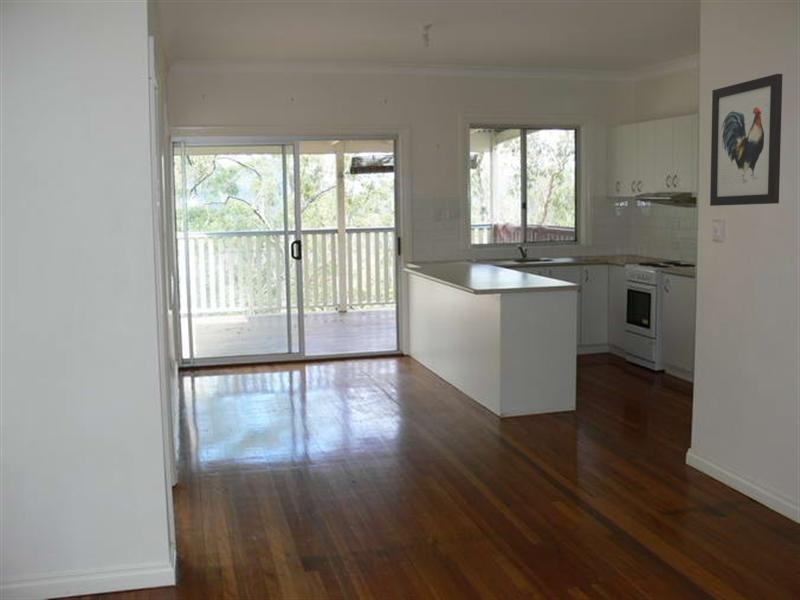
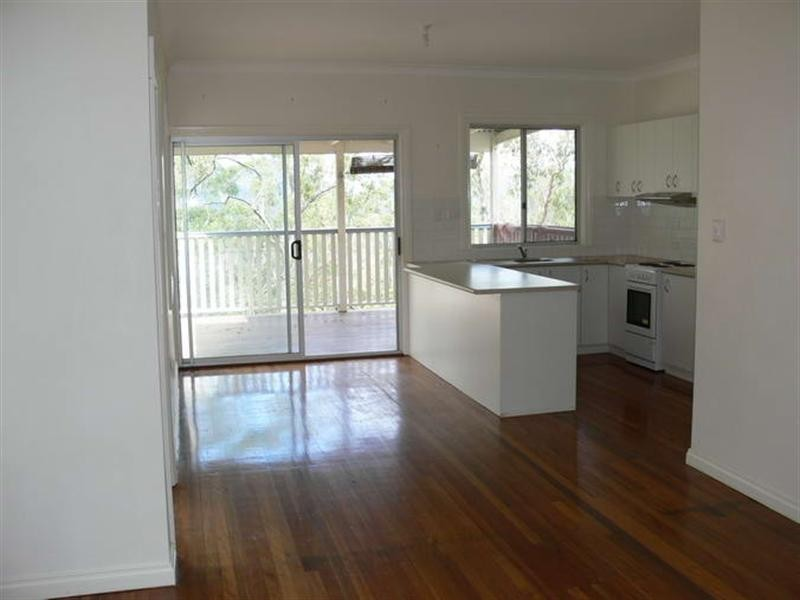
- wall art [709,73,783,207]
